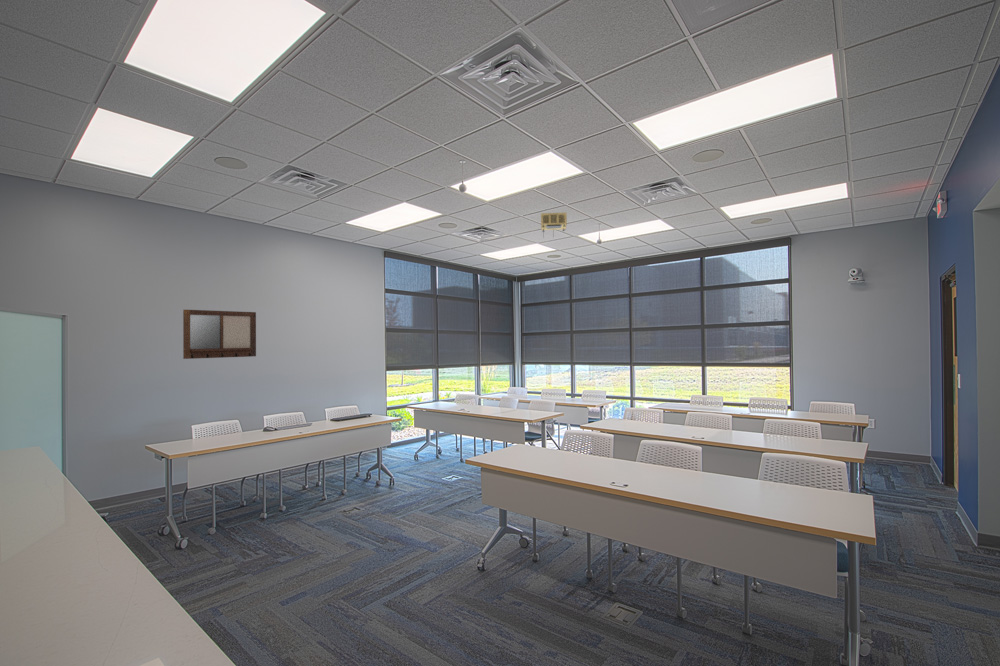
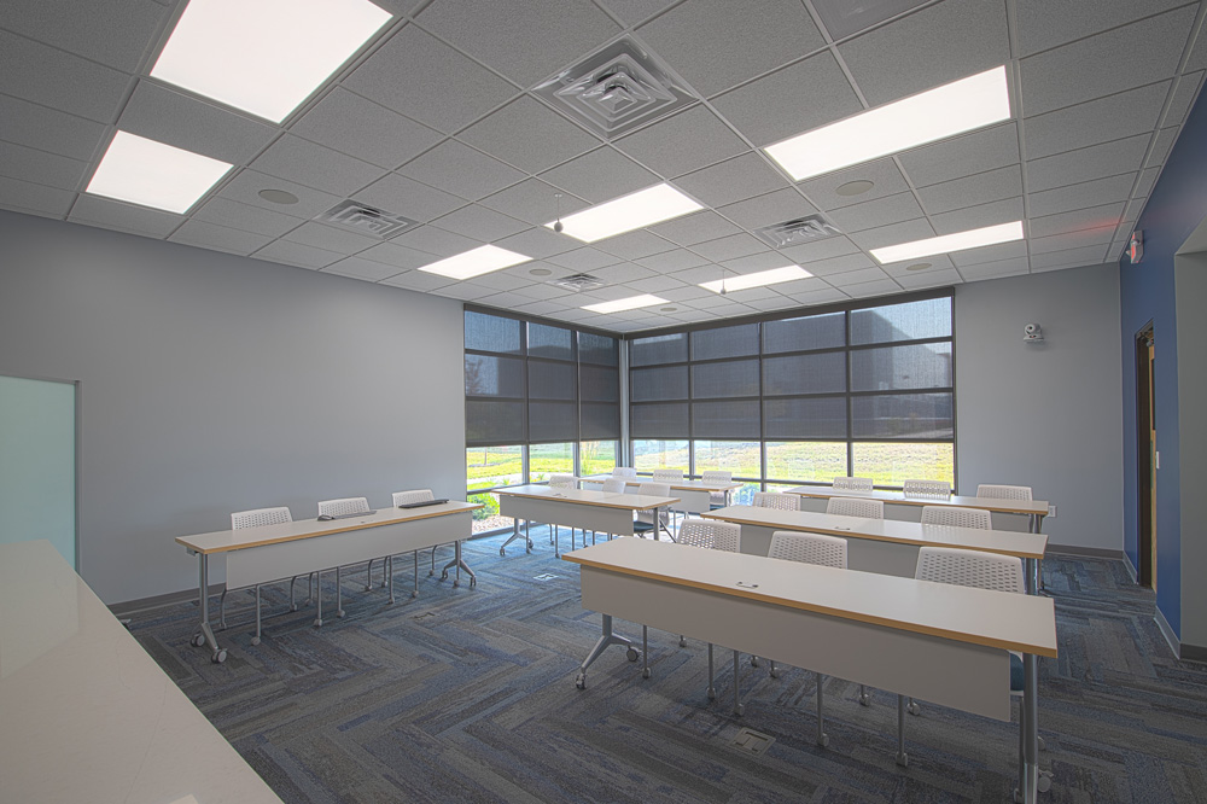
- projector [540,211,568,239]
- writing board [182,309,257,360]
